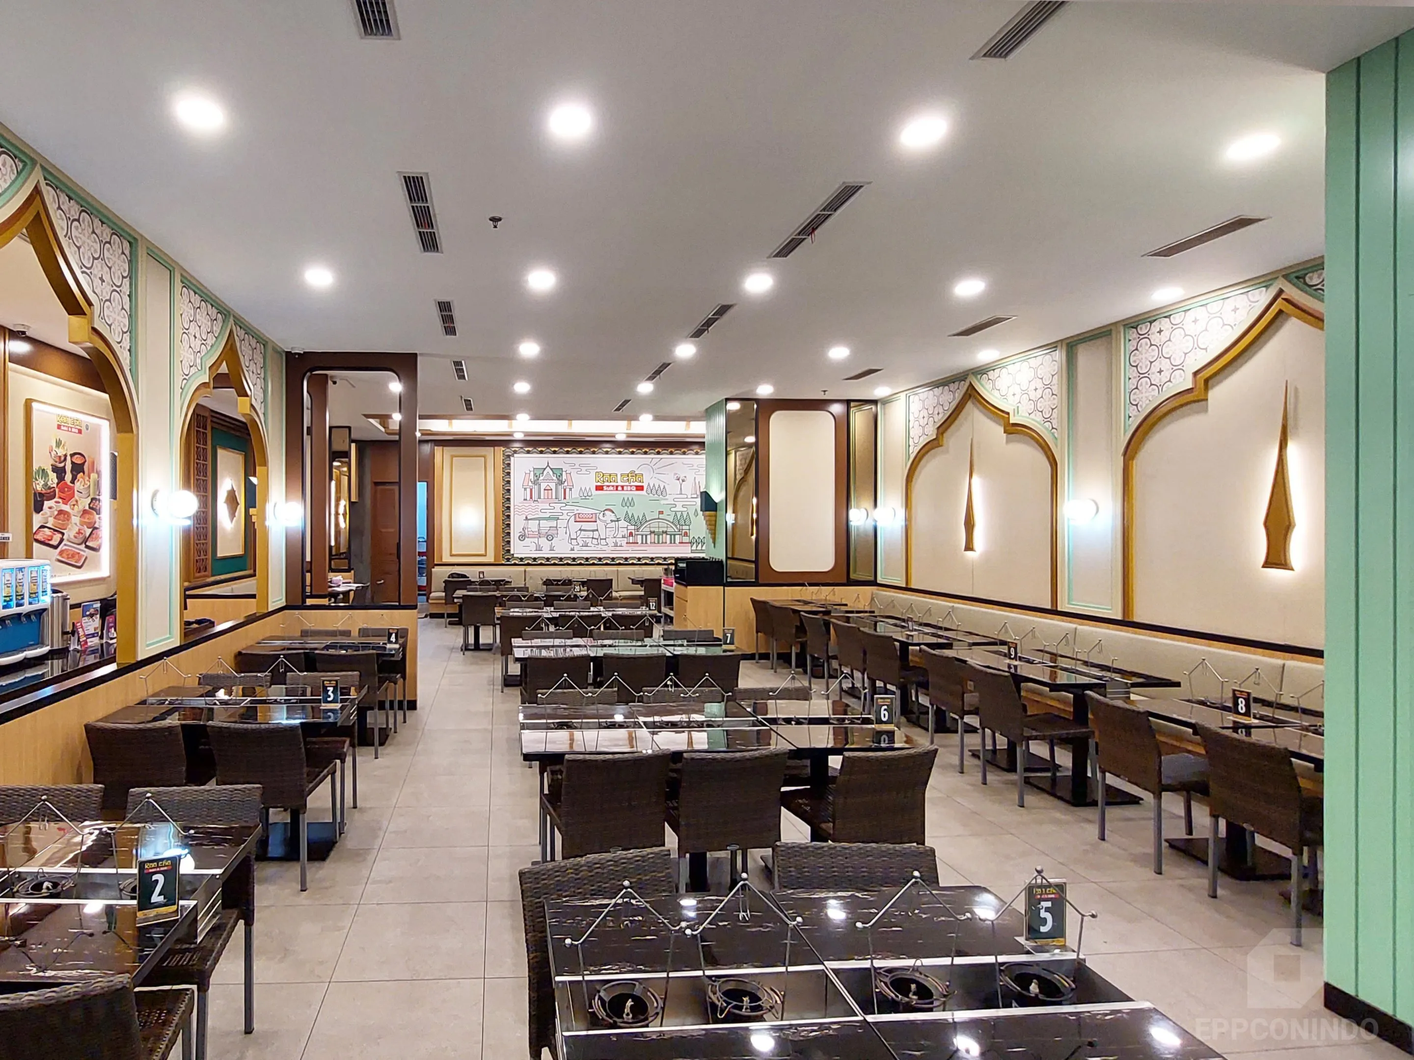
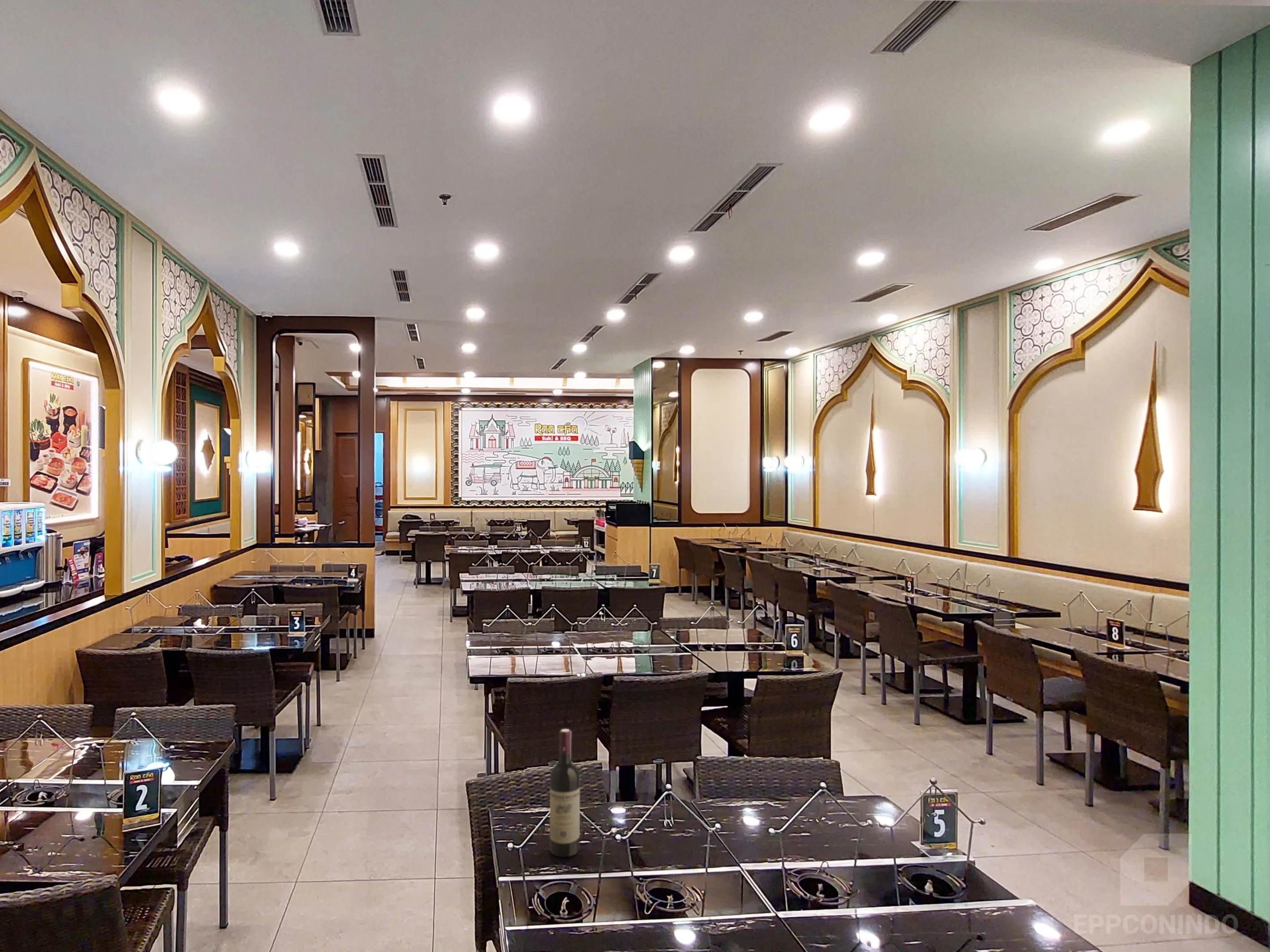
+ wine bottle [549,729,580,857]
